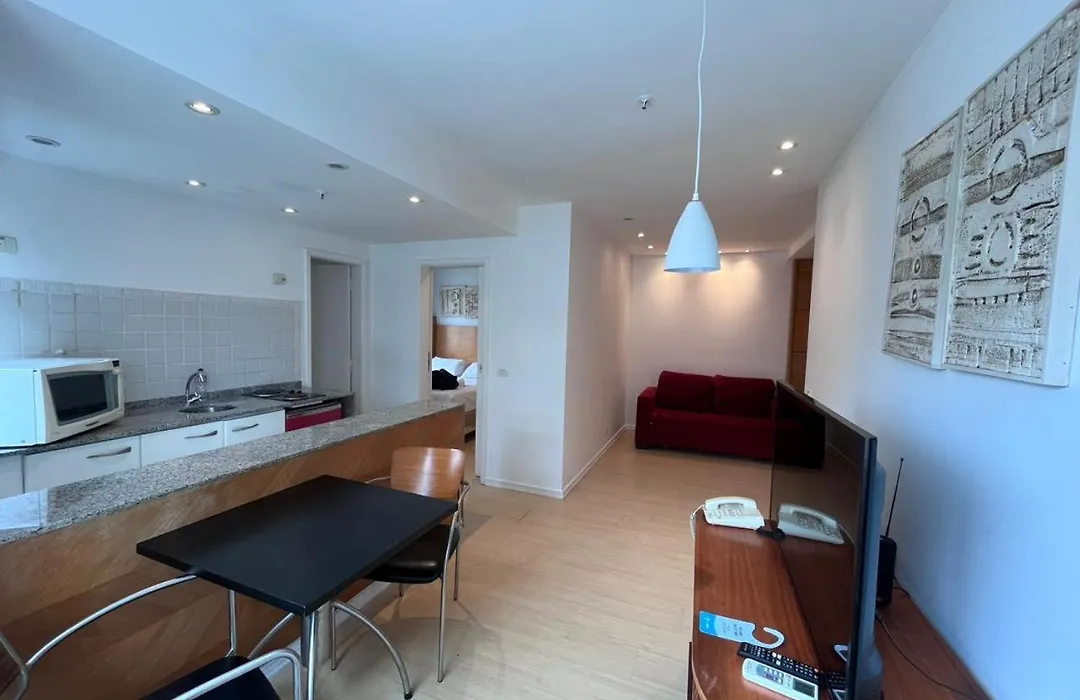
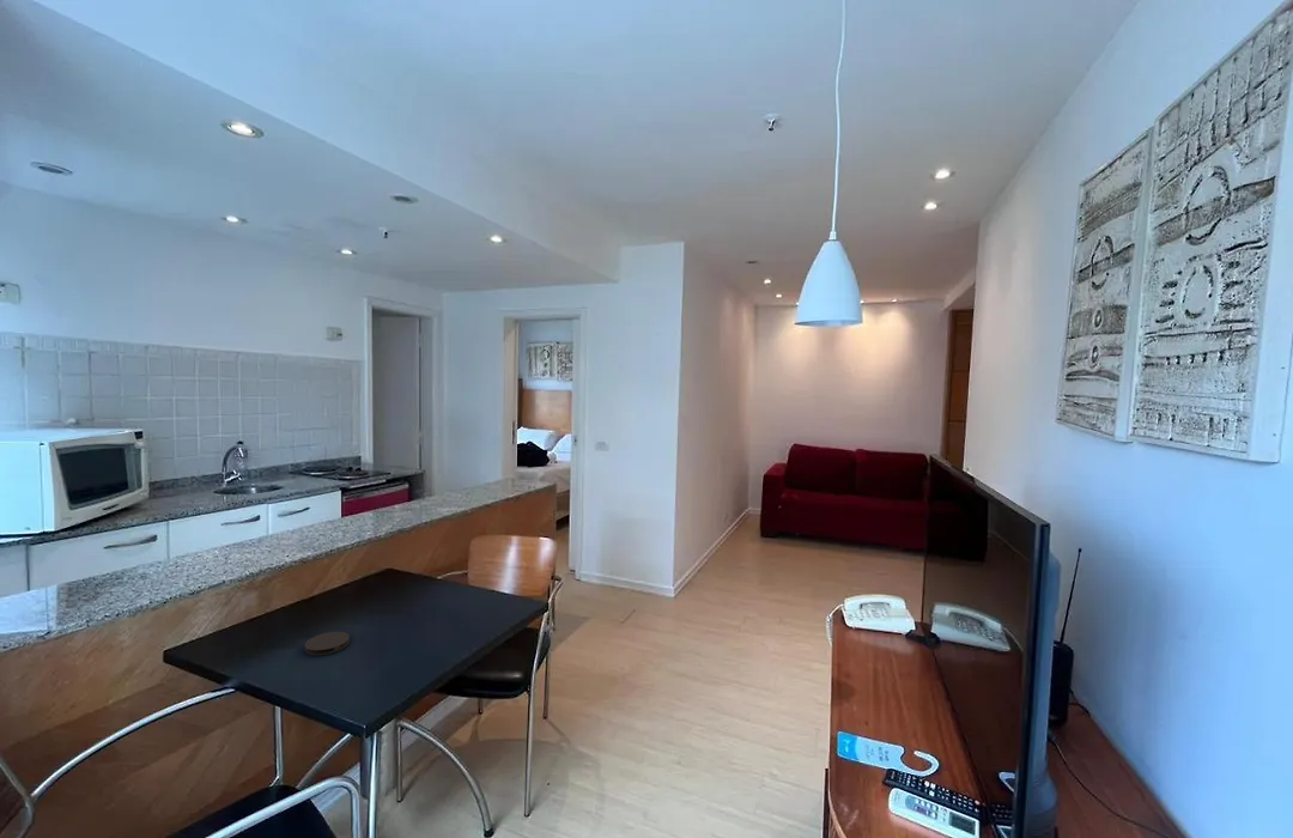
+ coaster [304,631,351,657]
